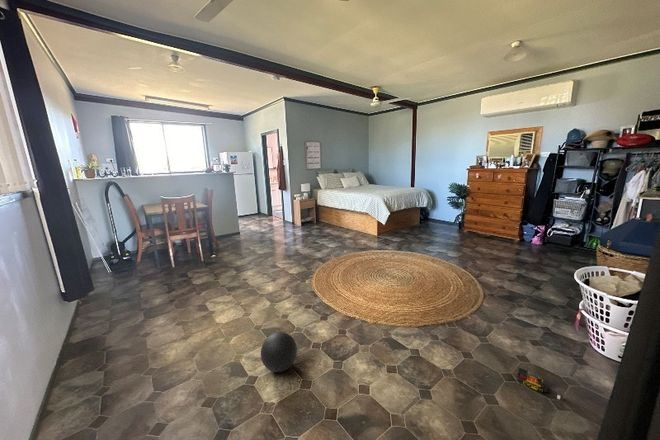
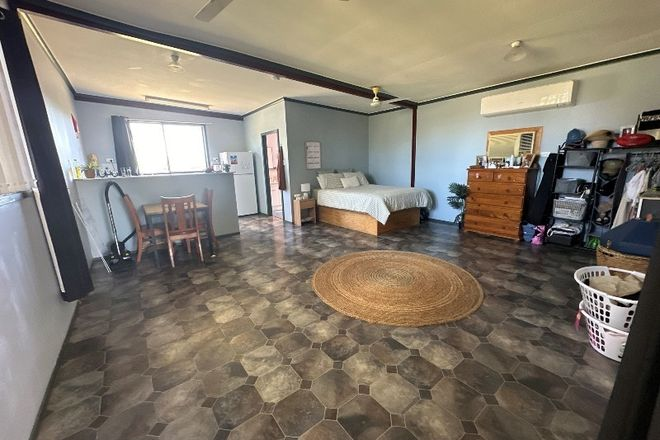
- ball [260,331,298,373]
- toy train [516,366,561,400]
